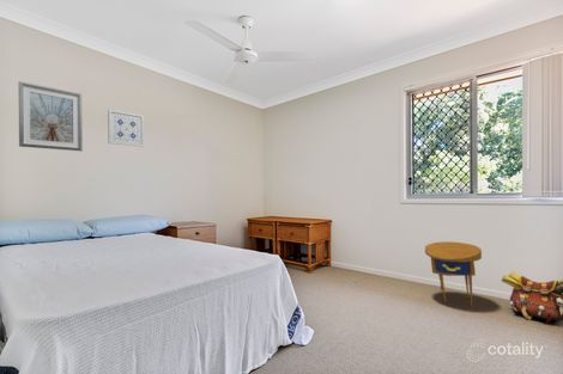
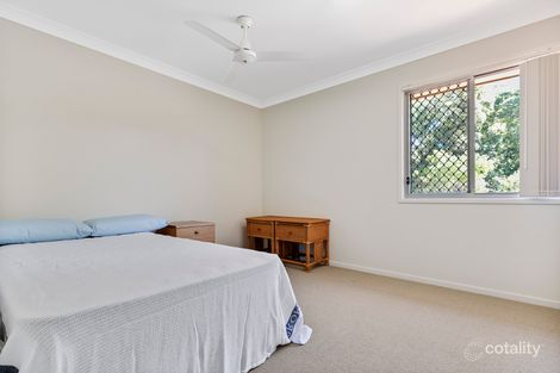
- side table [424,240,483,307]
- wall art [107,109,145,148]
- backpack [501,270,563,325]
- picture frame [18,80,84,152]
